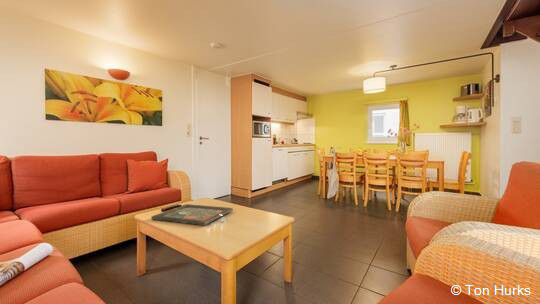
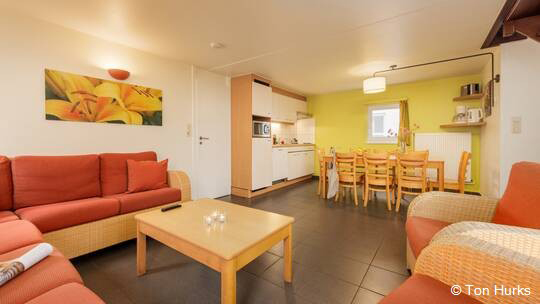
- decorative tray [150,203,234,226]
